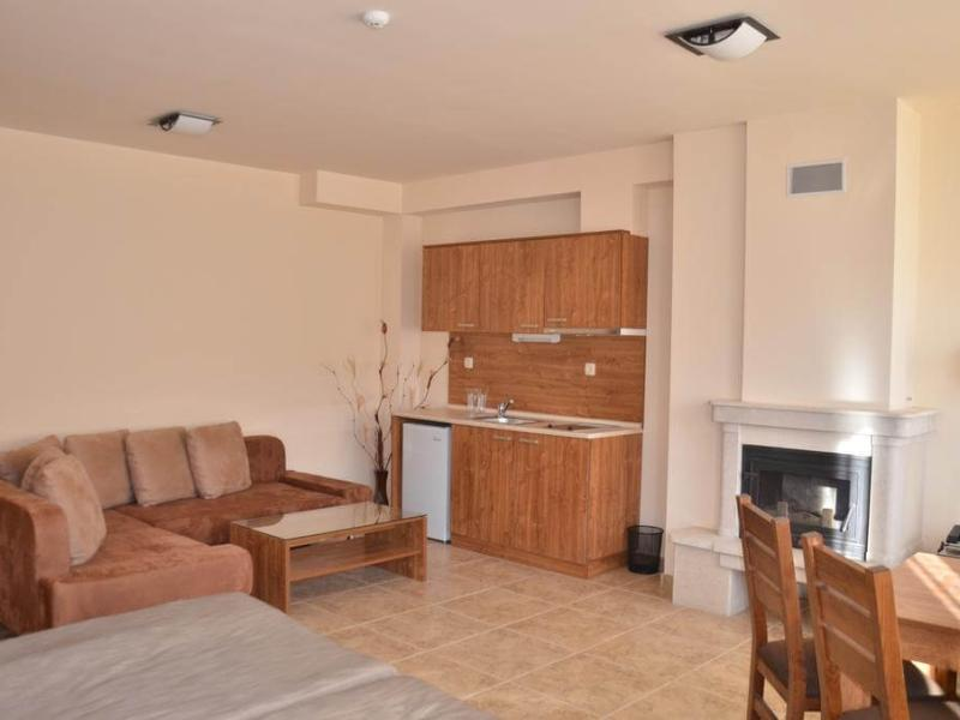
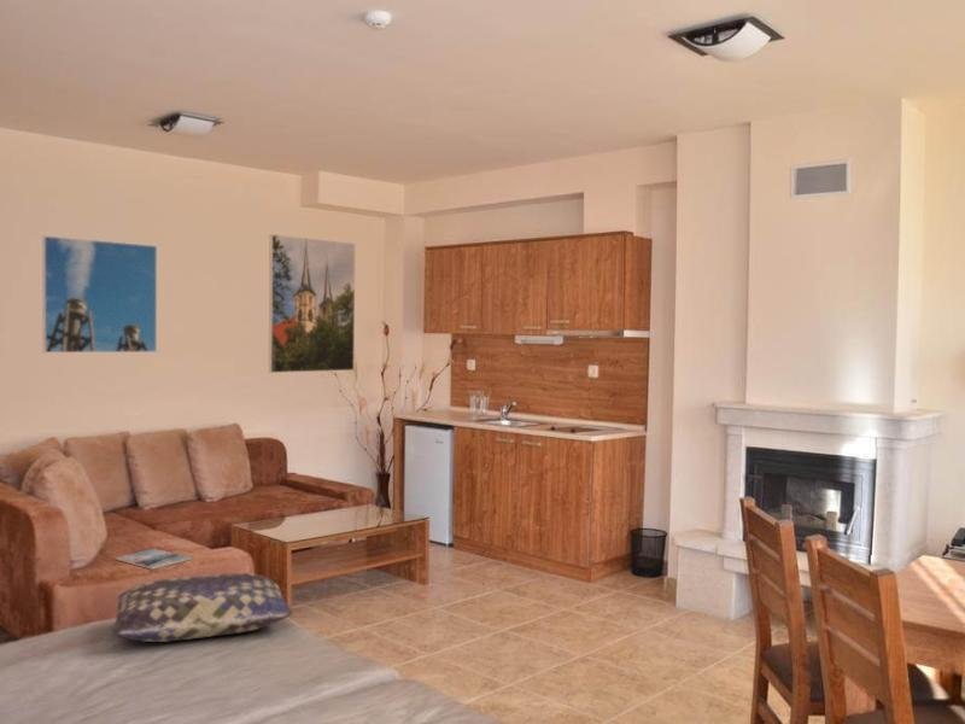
+ magazine [115,548,193,571]
+ cushion [111,572,294,643]
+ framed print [41,235,158,354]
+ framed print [268,233,356,374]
